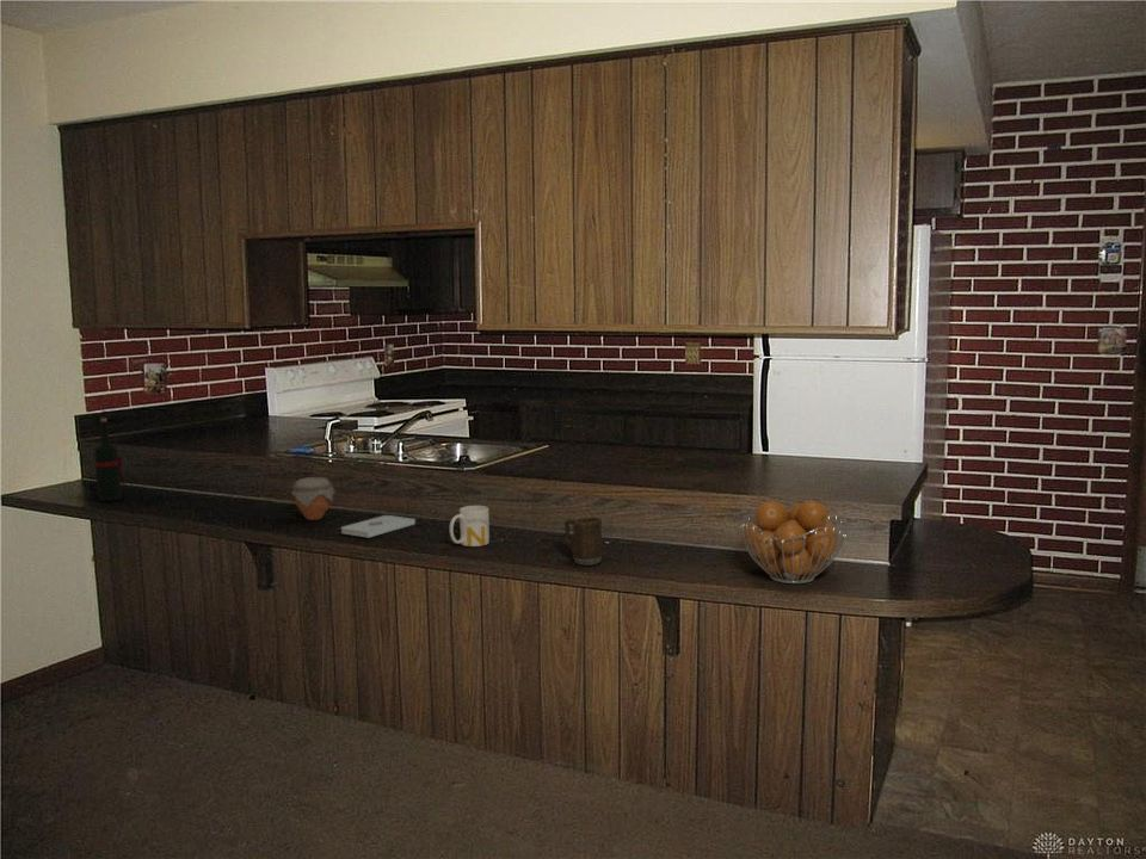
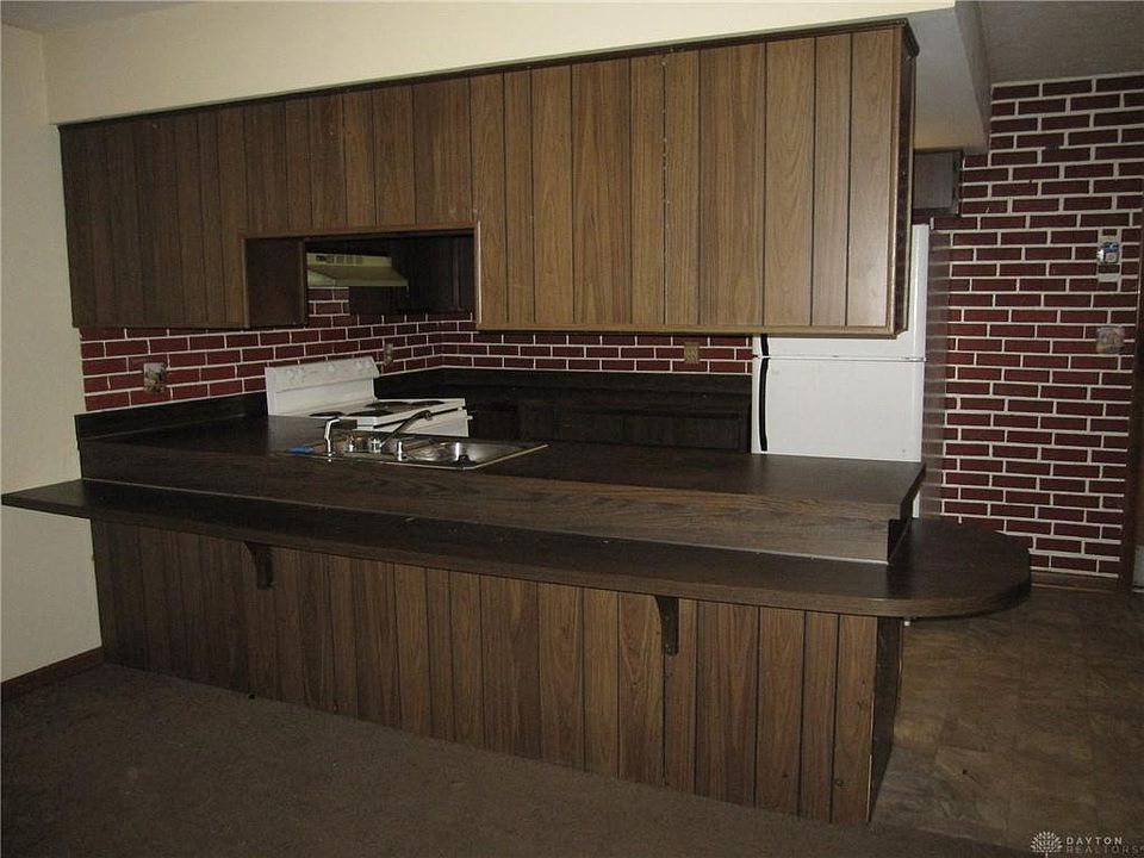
- wine bottle [93,416,127,502]
- mug [449,505,491,548]
- jar [290,476,337,521]
- notepad [340,514,417,539]
- mug [563,517,604,566]
- fruit basket [738,499,849,585]
